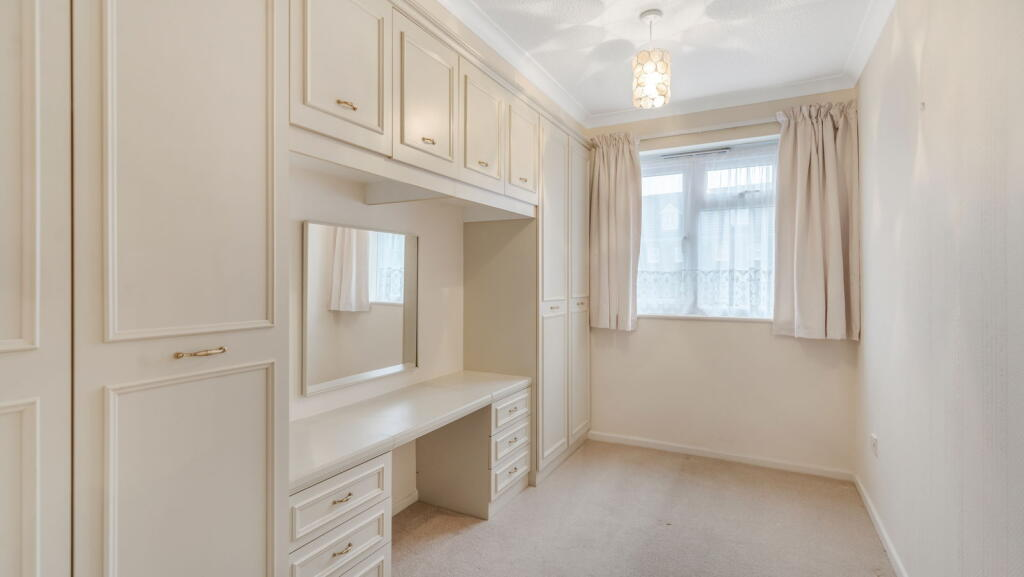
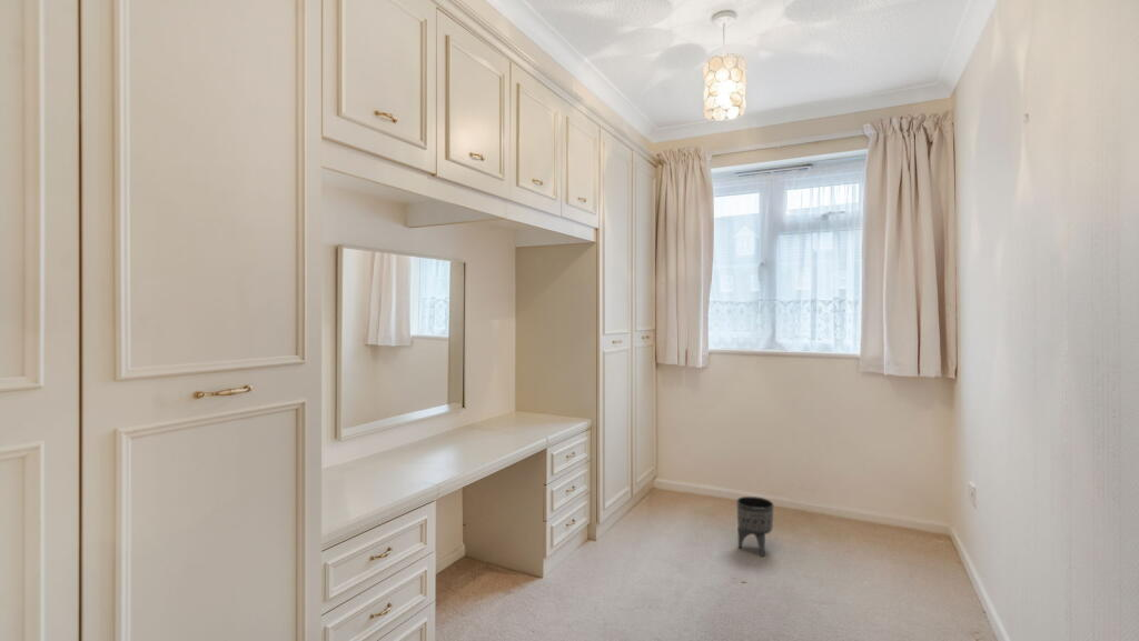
+ planter [735,495,775,558]
